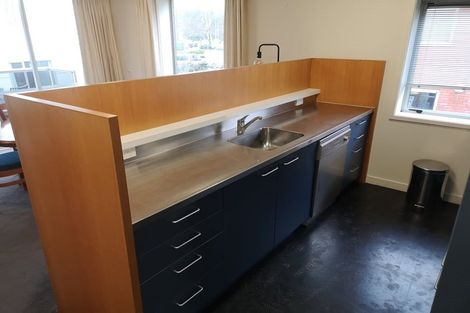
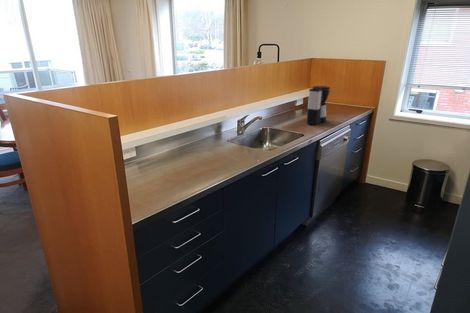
+ coffee maker [306,85,331,126]
